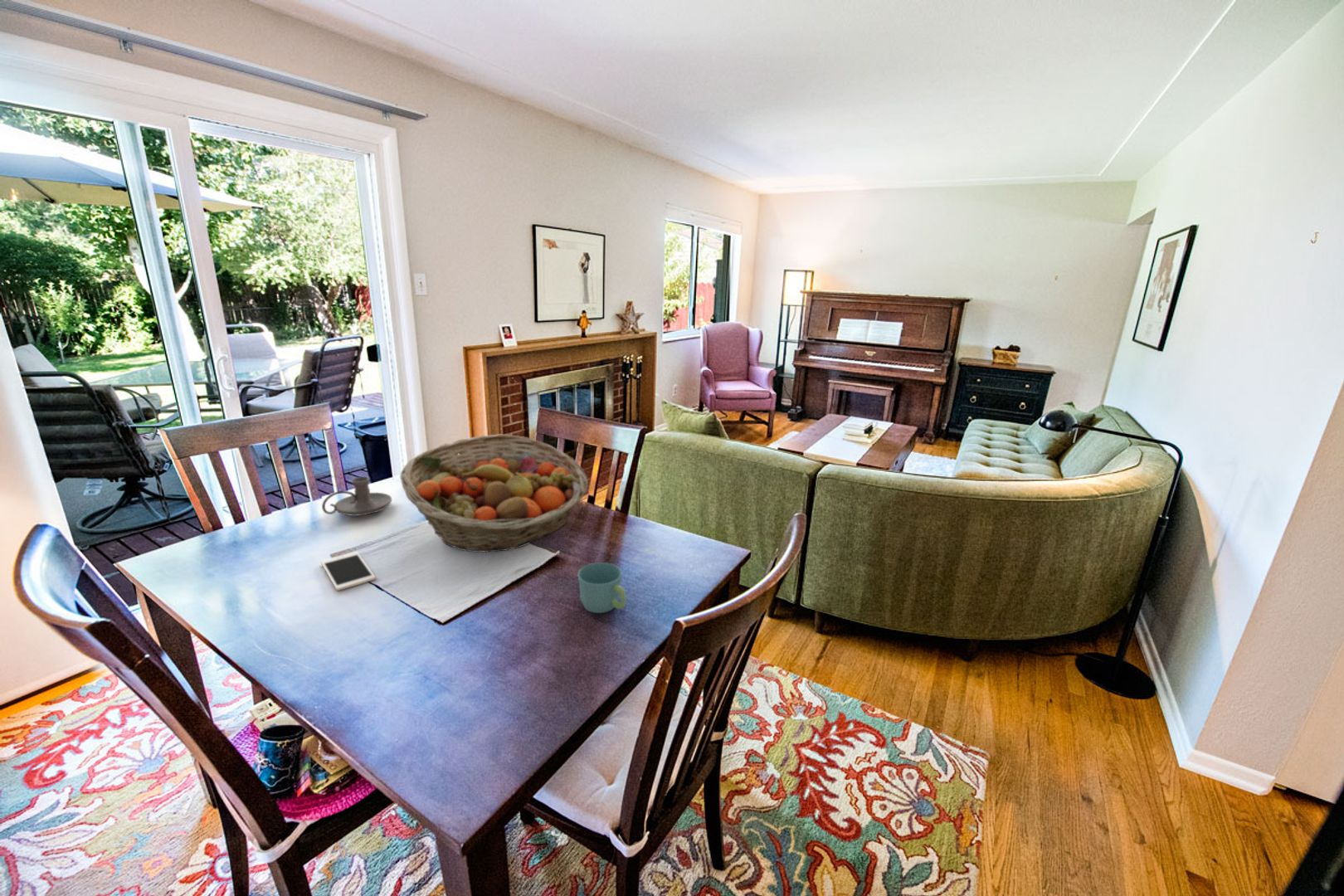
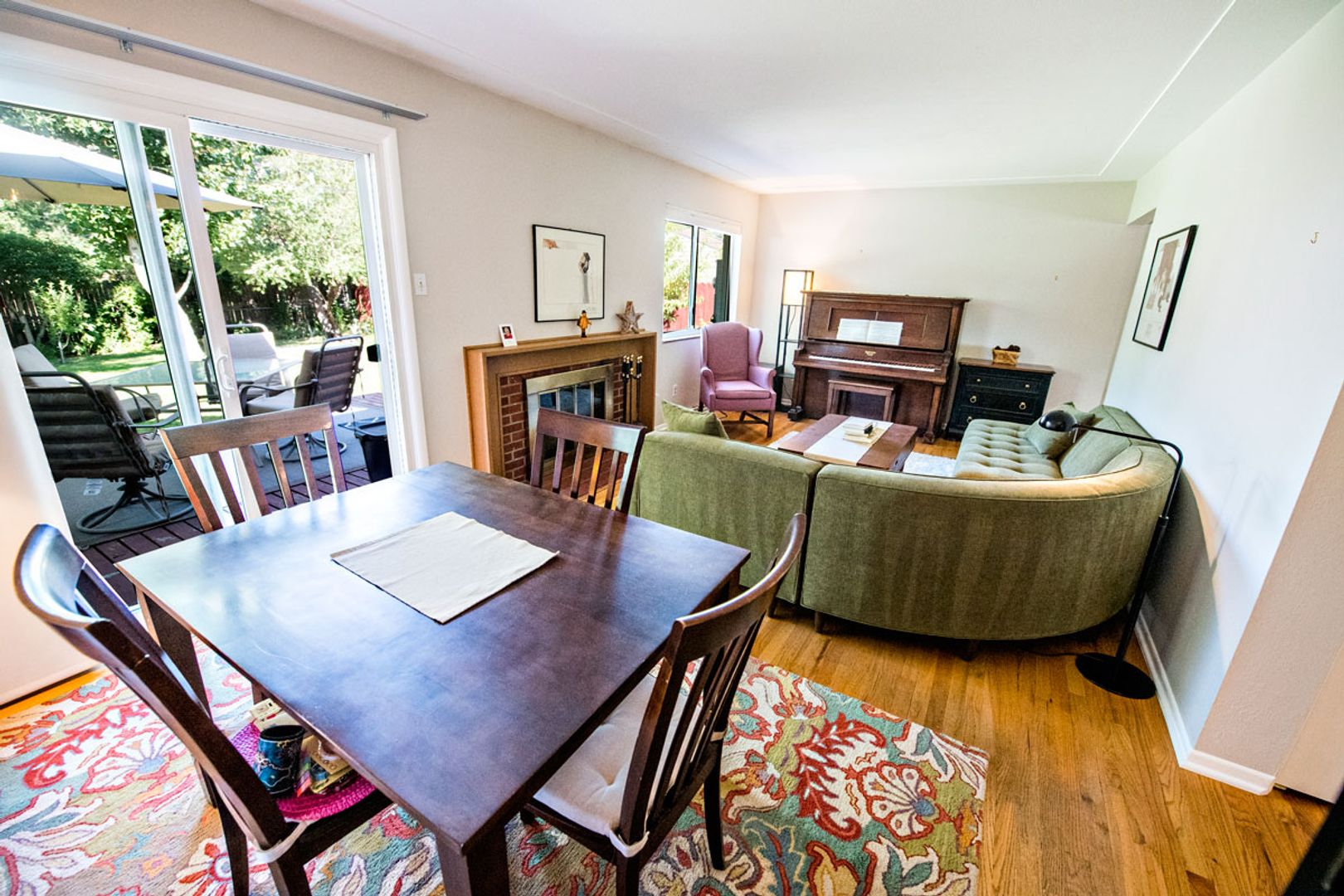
- cell phone [320,551,377,592]
- mug [577,562,626,614]
- candle holder [321,475,392,517]
- fruit basket [399,434,589,553]
